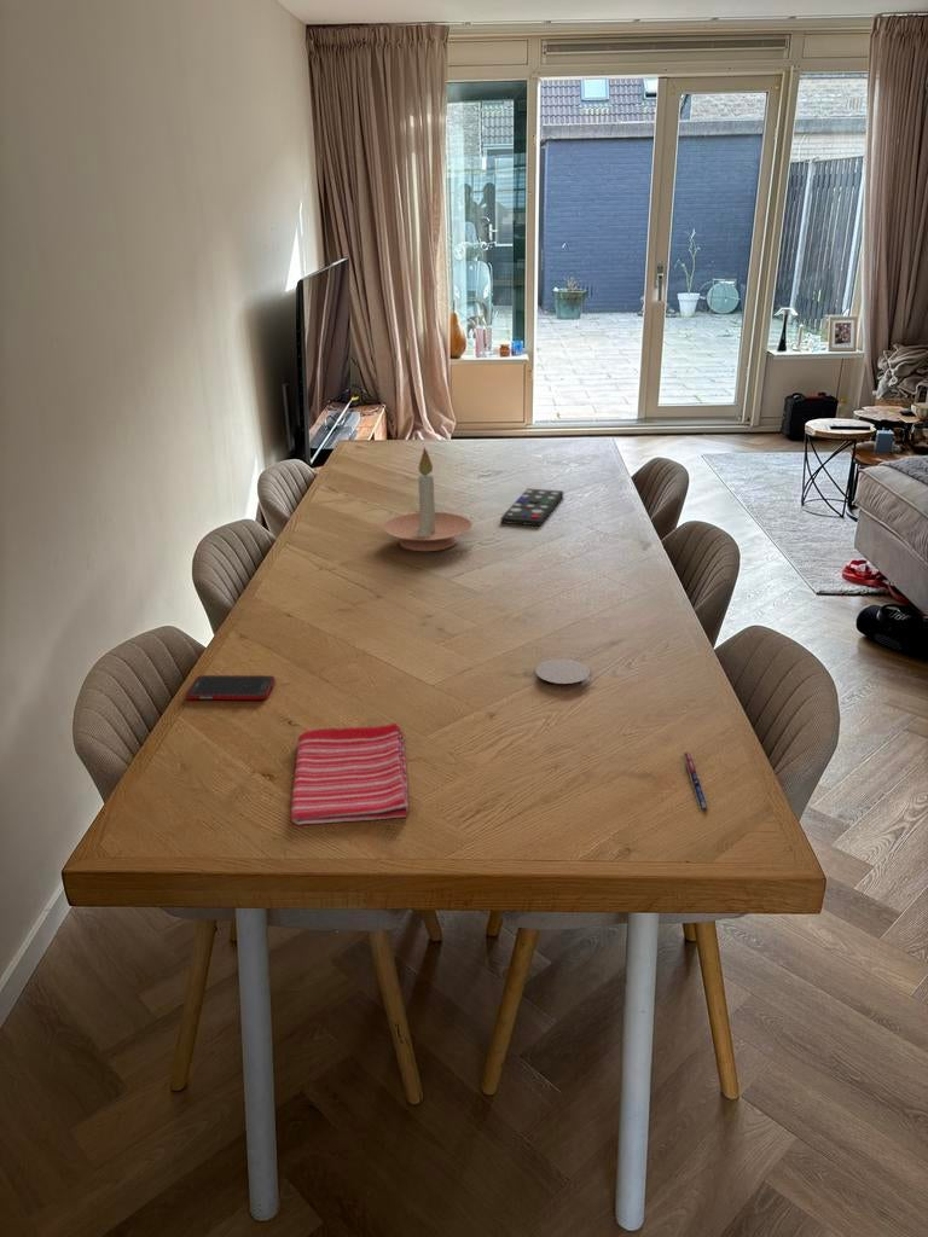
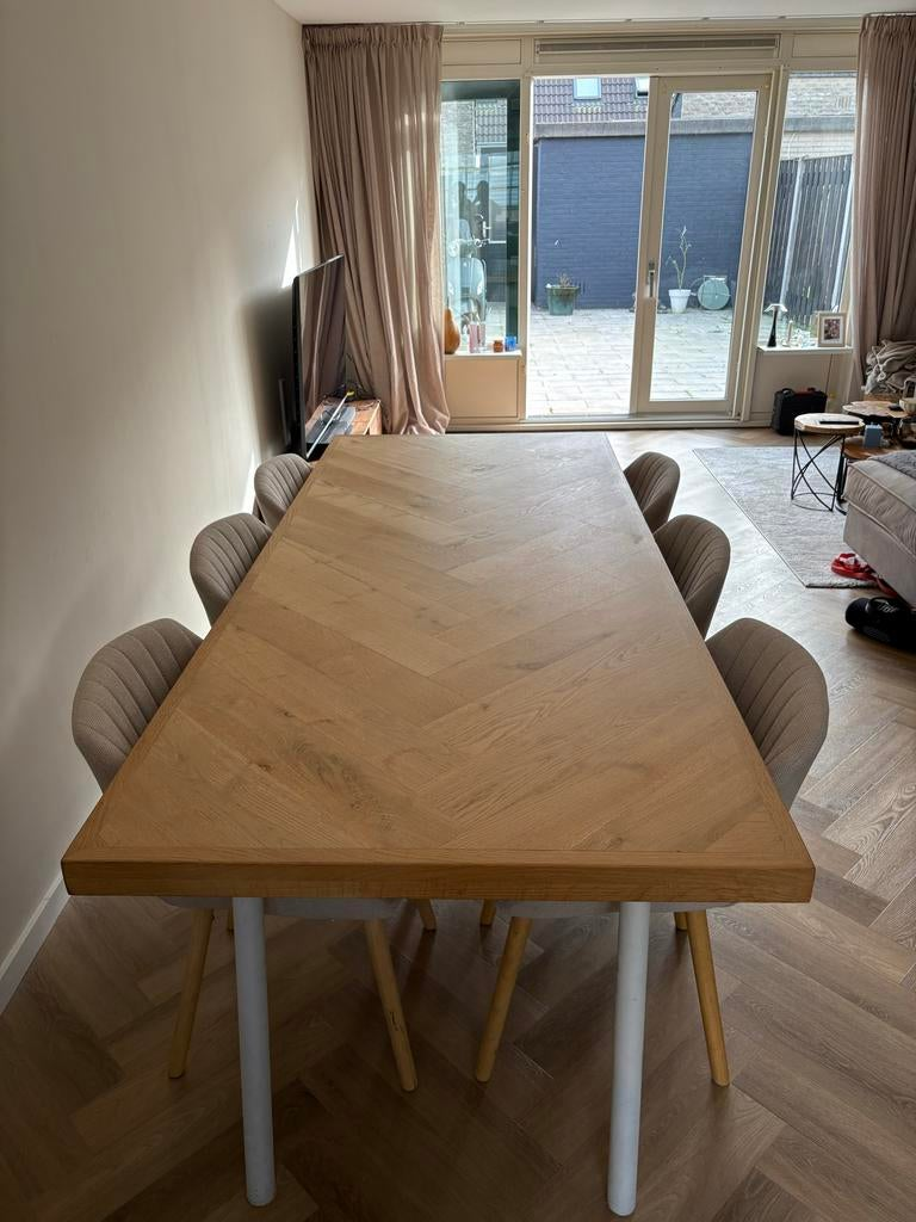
- coaster [534,658,591,691]
- pen [683,751,710,811]
- dish towel [290,722,410,826]
- cell phone [185,674,277,701]
- remote control [499,488,564,527]
- candle holder [382,446,474,552]
